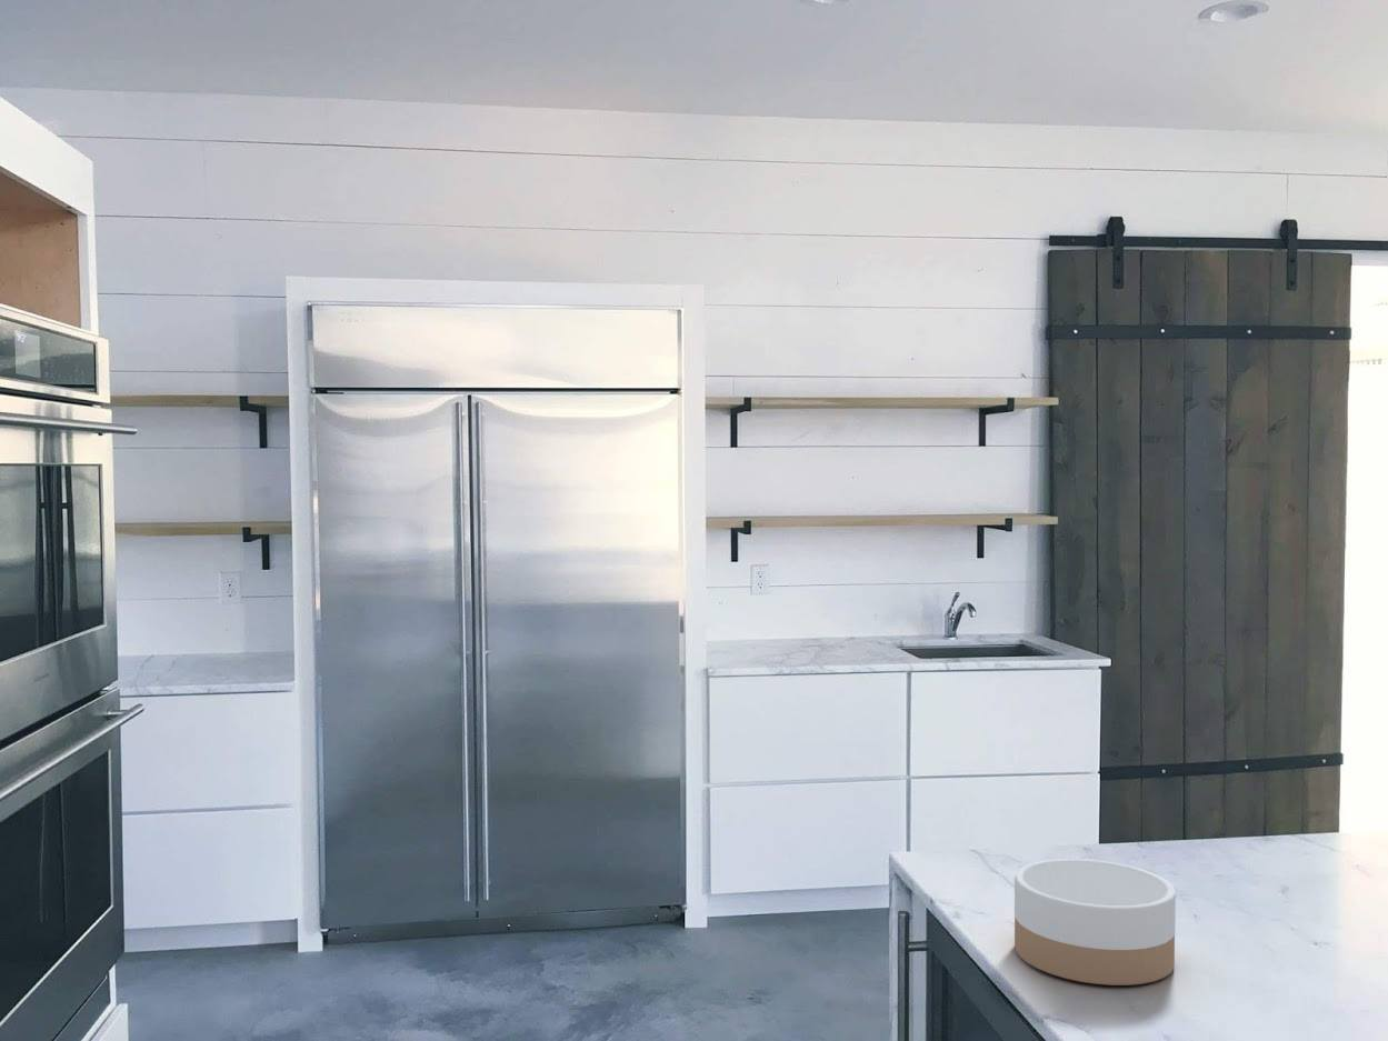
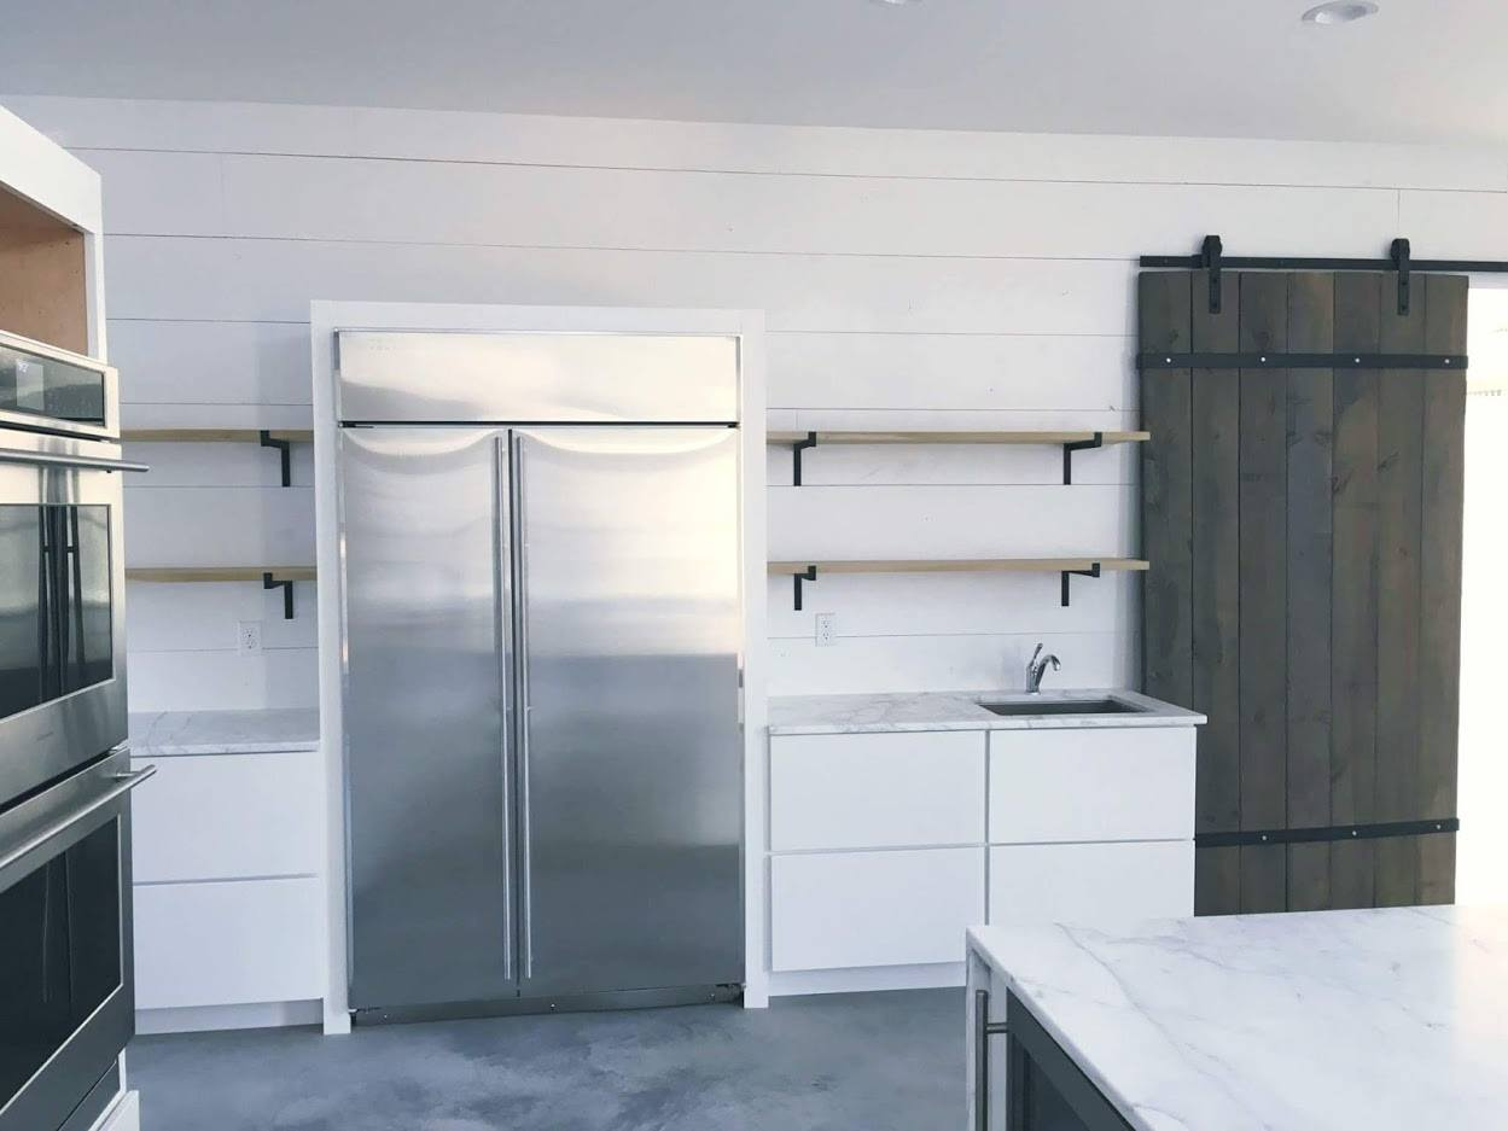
- bowl [1013,858,1177,987]
